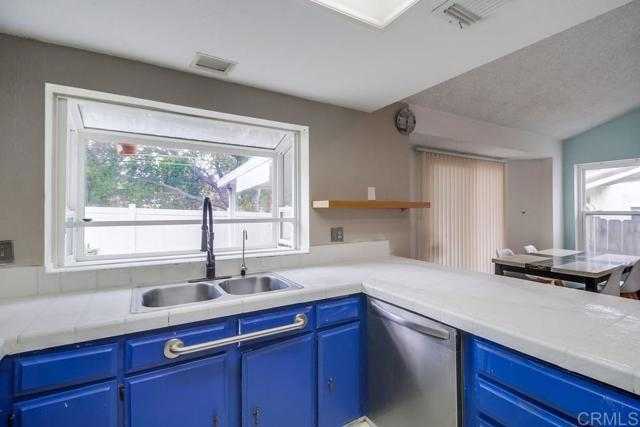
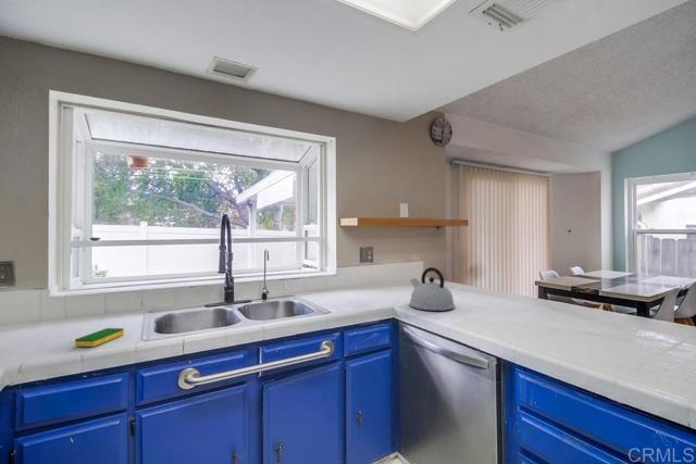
+ kettle [408,266,456,312]
+ dish sponge [74,327,125,348]
